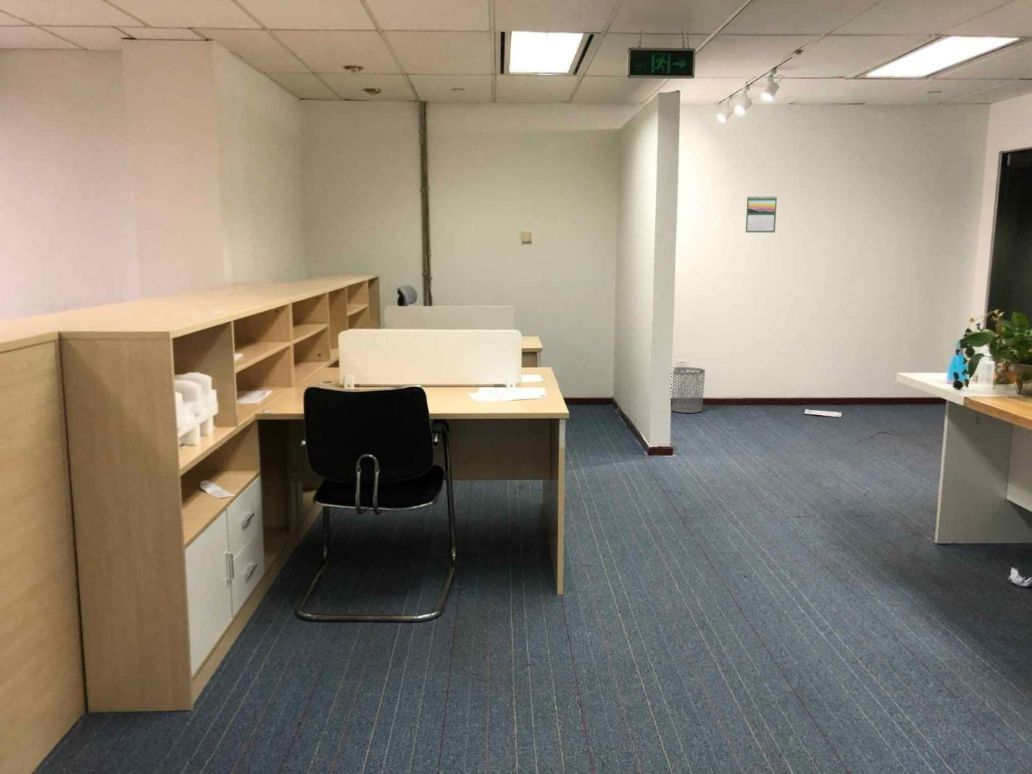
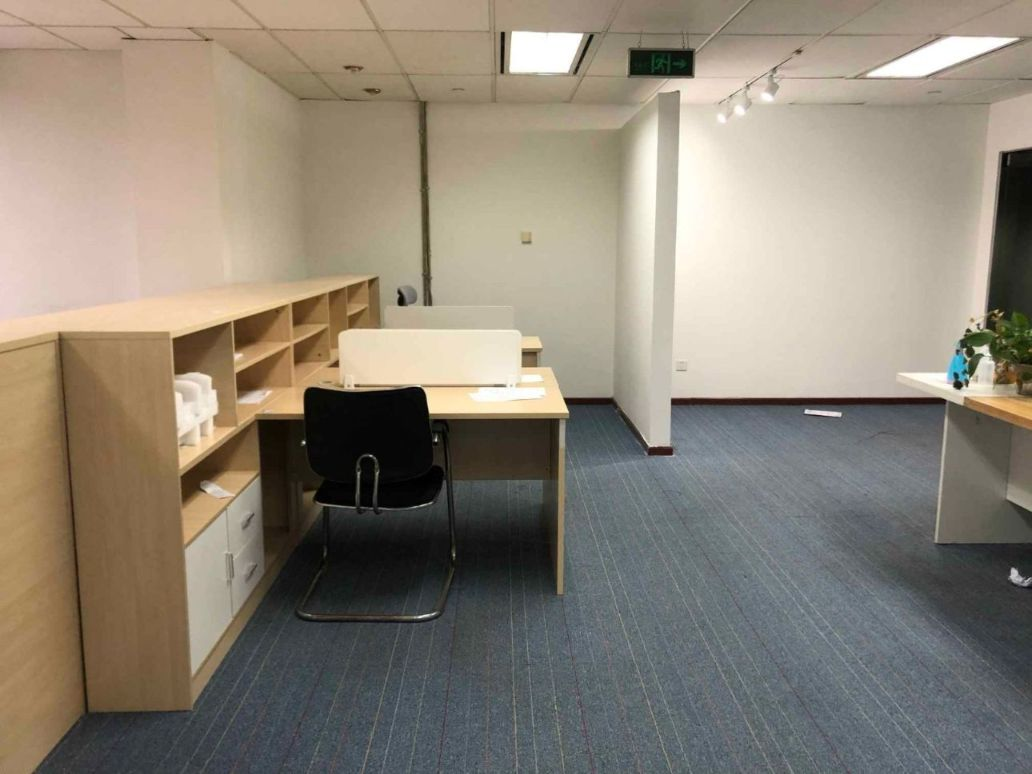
- calendar [745,195,778,233]
- waste bin [671,366,706,414]
